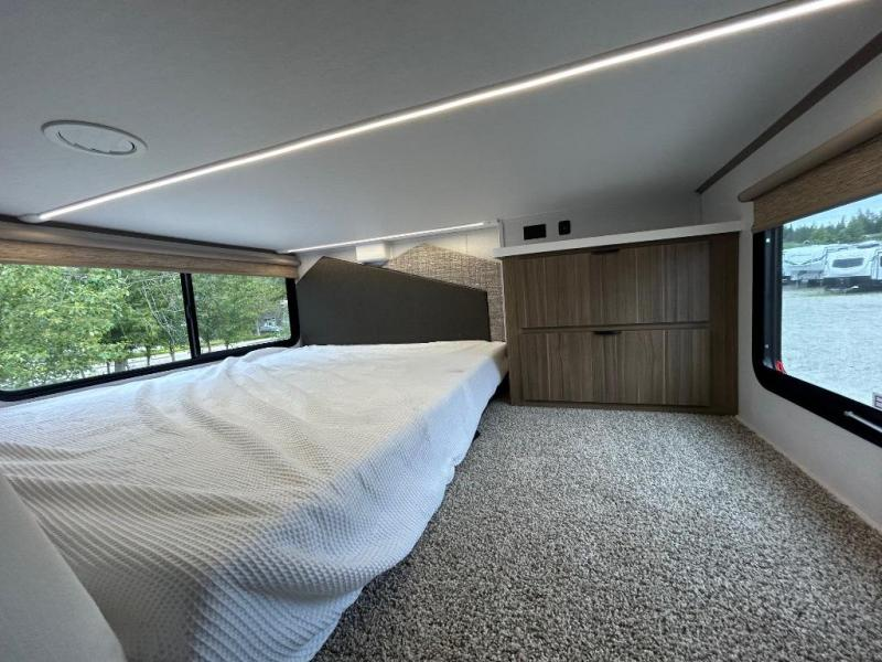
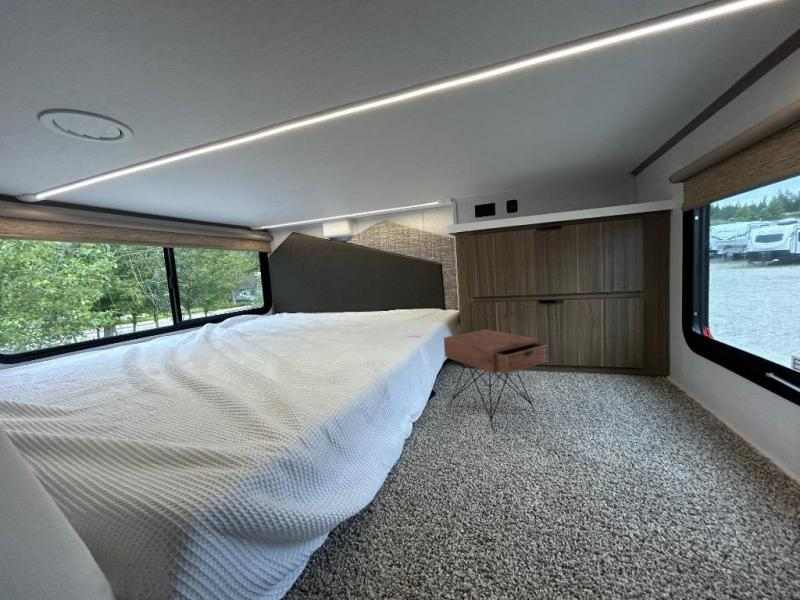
+ nightstand [443,328,549,430]
